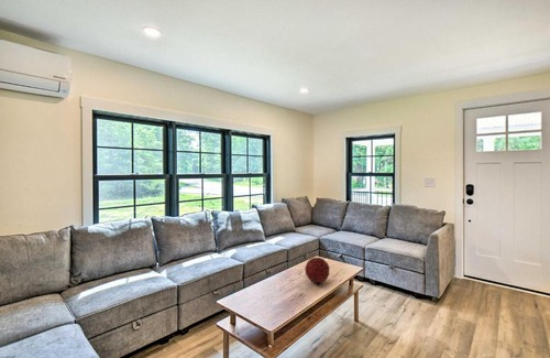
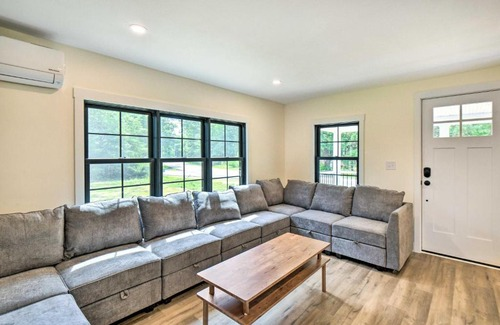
- decorative orb [304,257,331,284]
